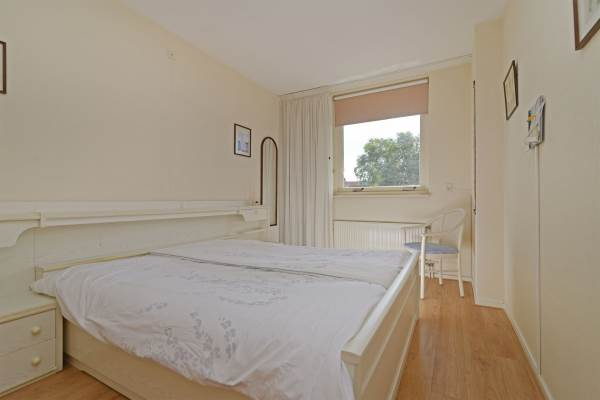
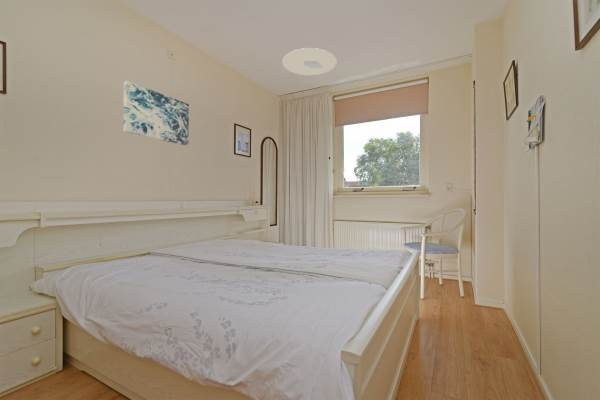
+ wall art [122,80,190,146]
+ ceiling light [282,47,337,76]
